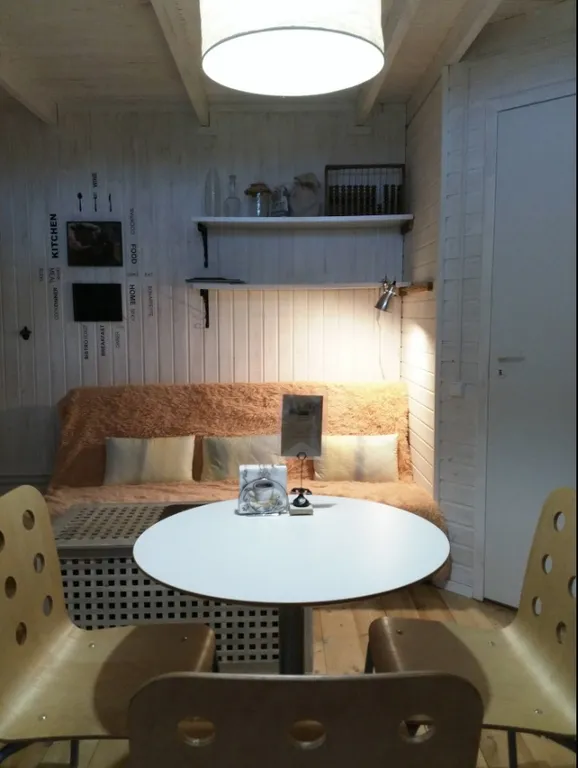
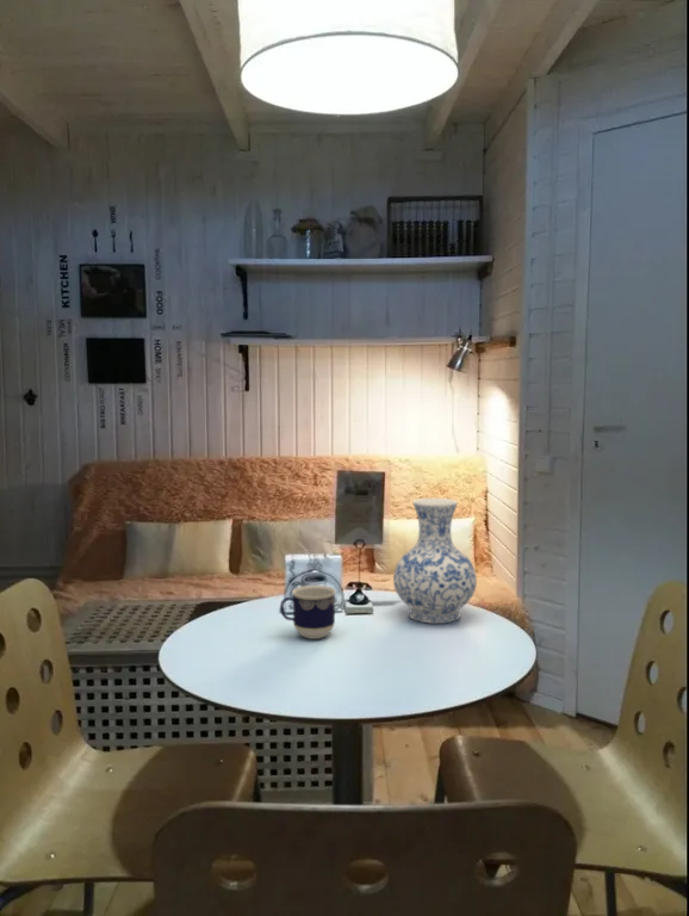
+ cup [279,584,337,640]
+ vase [392,497,478,625]
